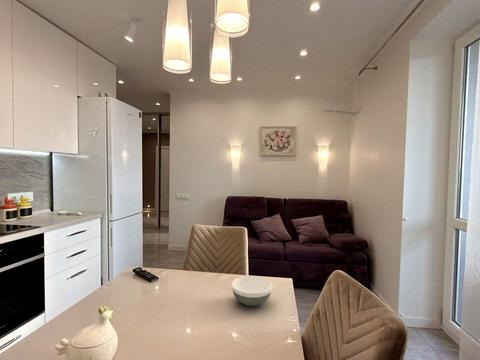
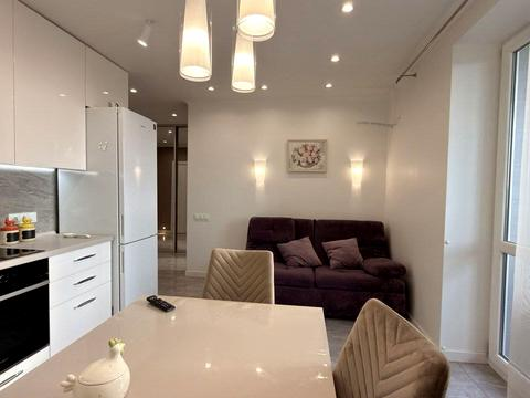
- bowl [230,275,273,307]
